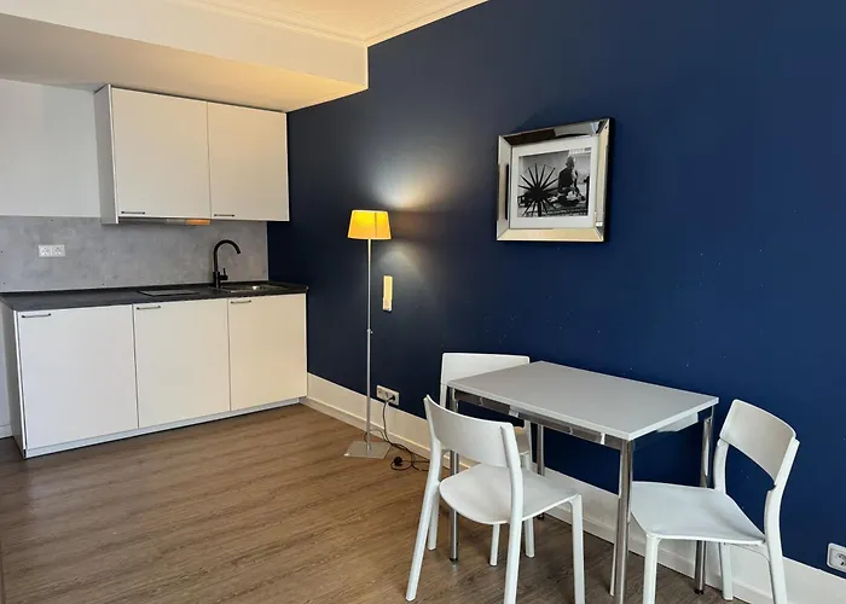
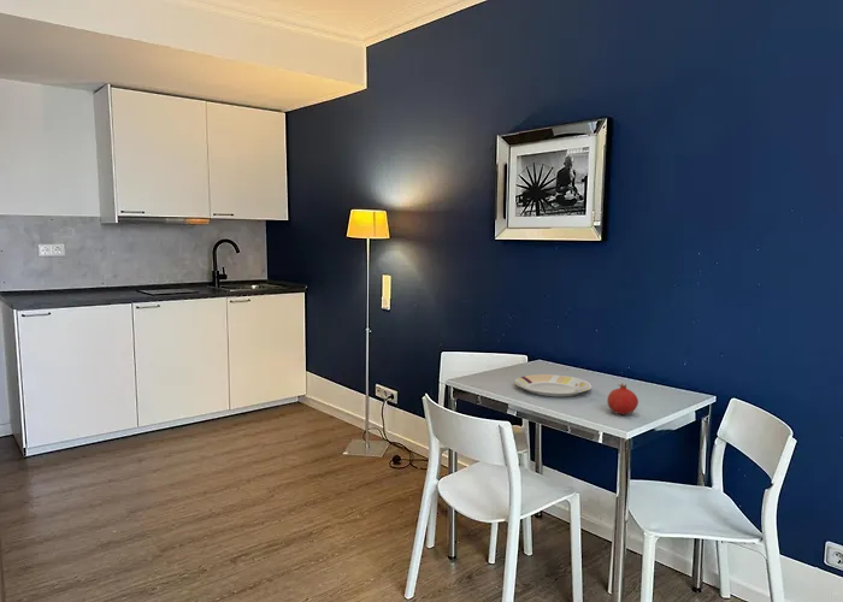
+ fruit [606,382,639,415]
+ plate [513,373,593,397]
